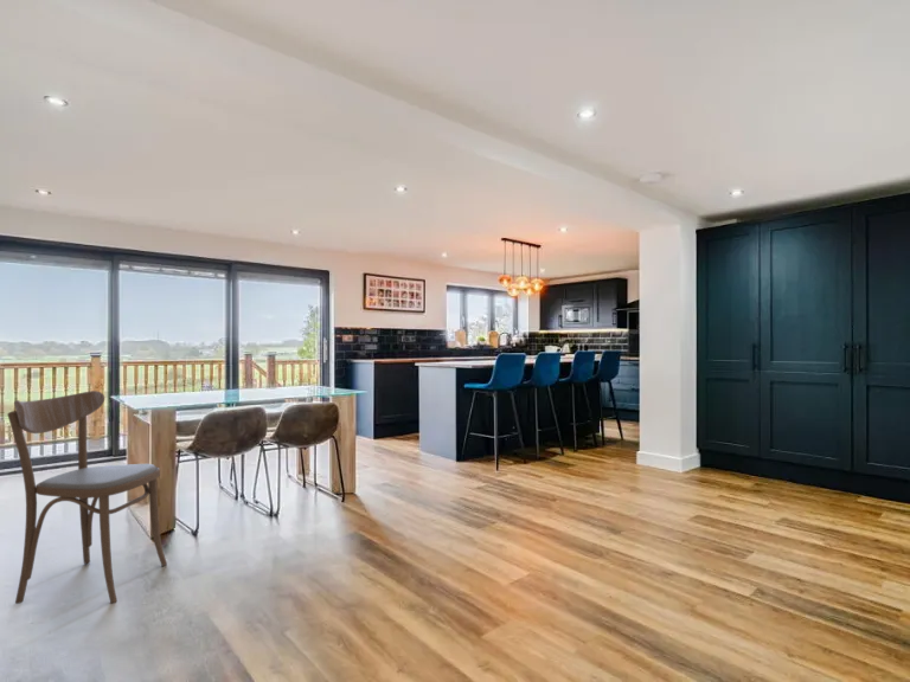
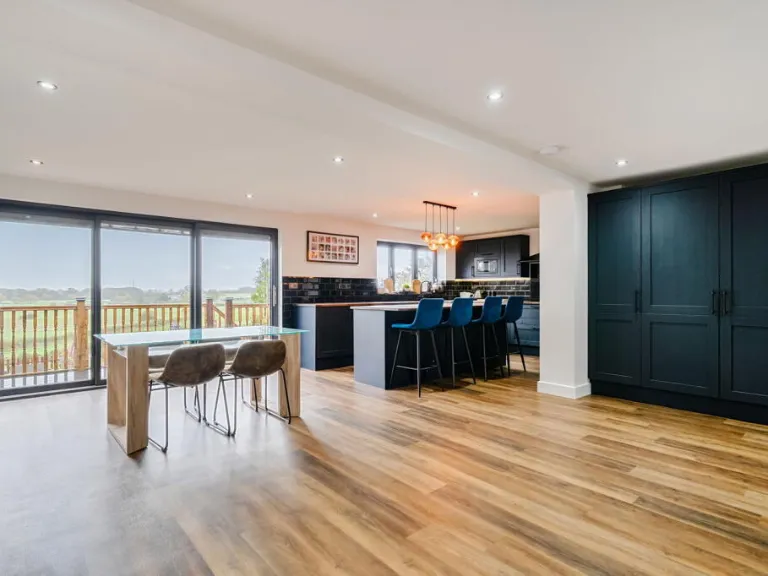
- dining chair [6,390,168,605]
